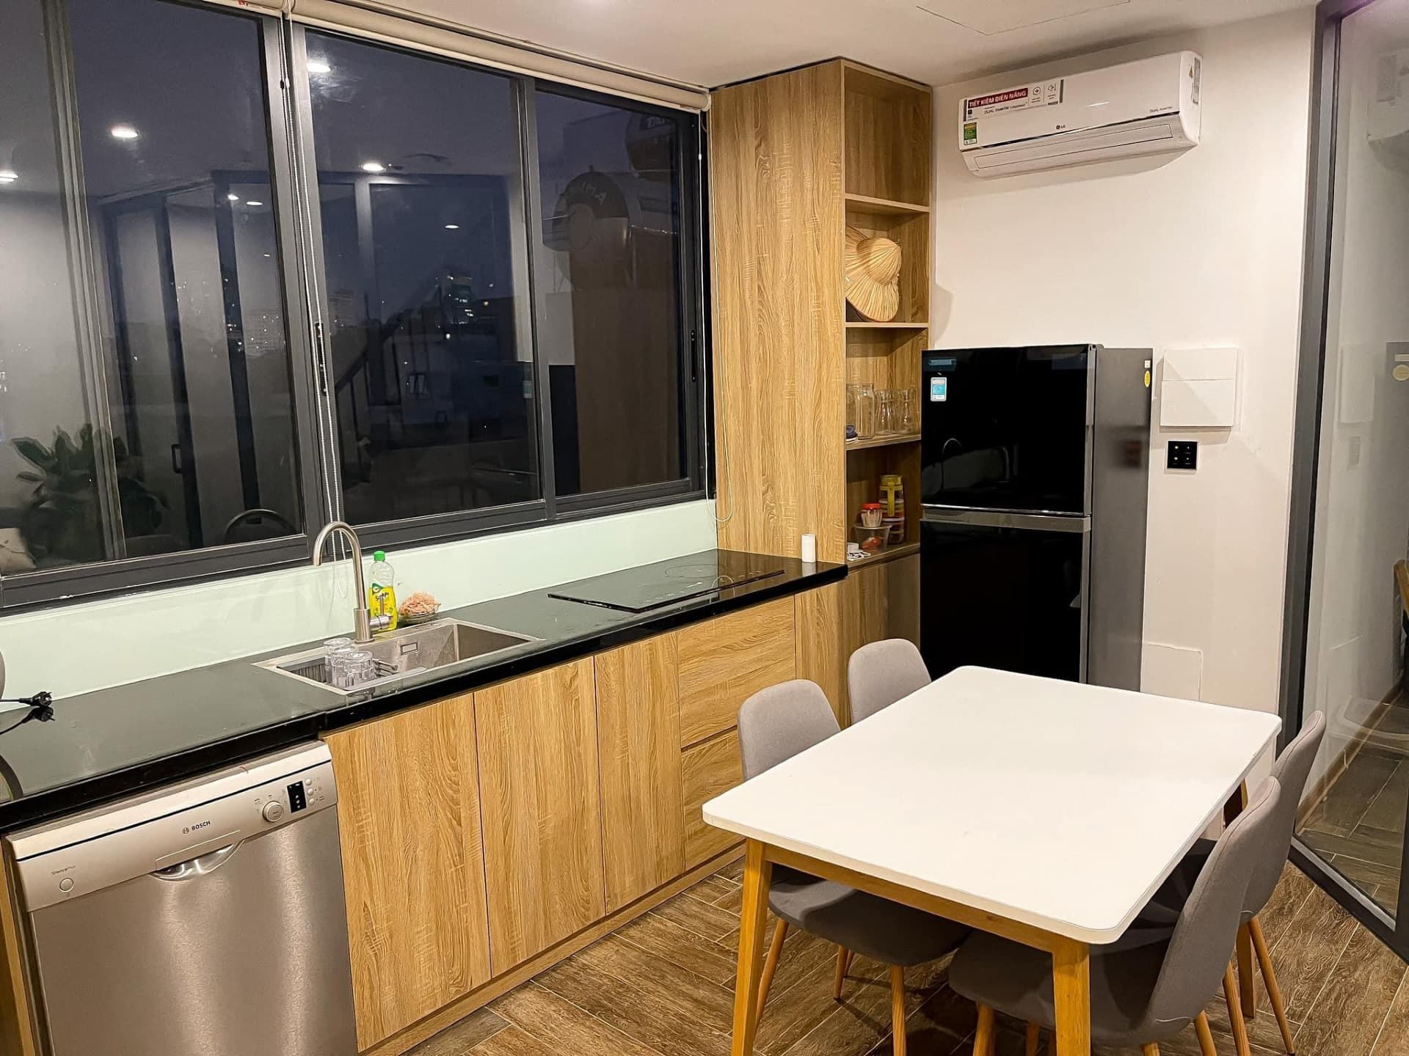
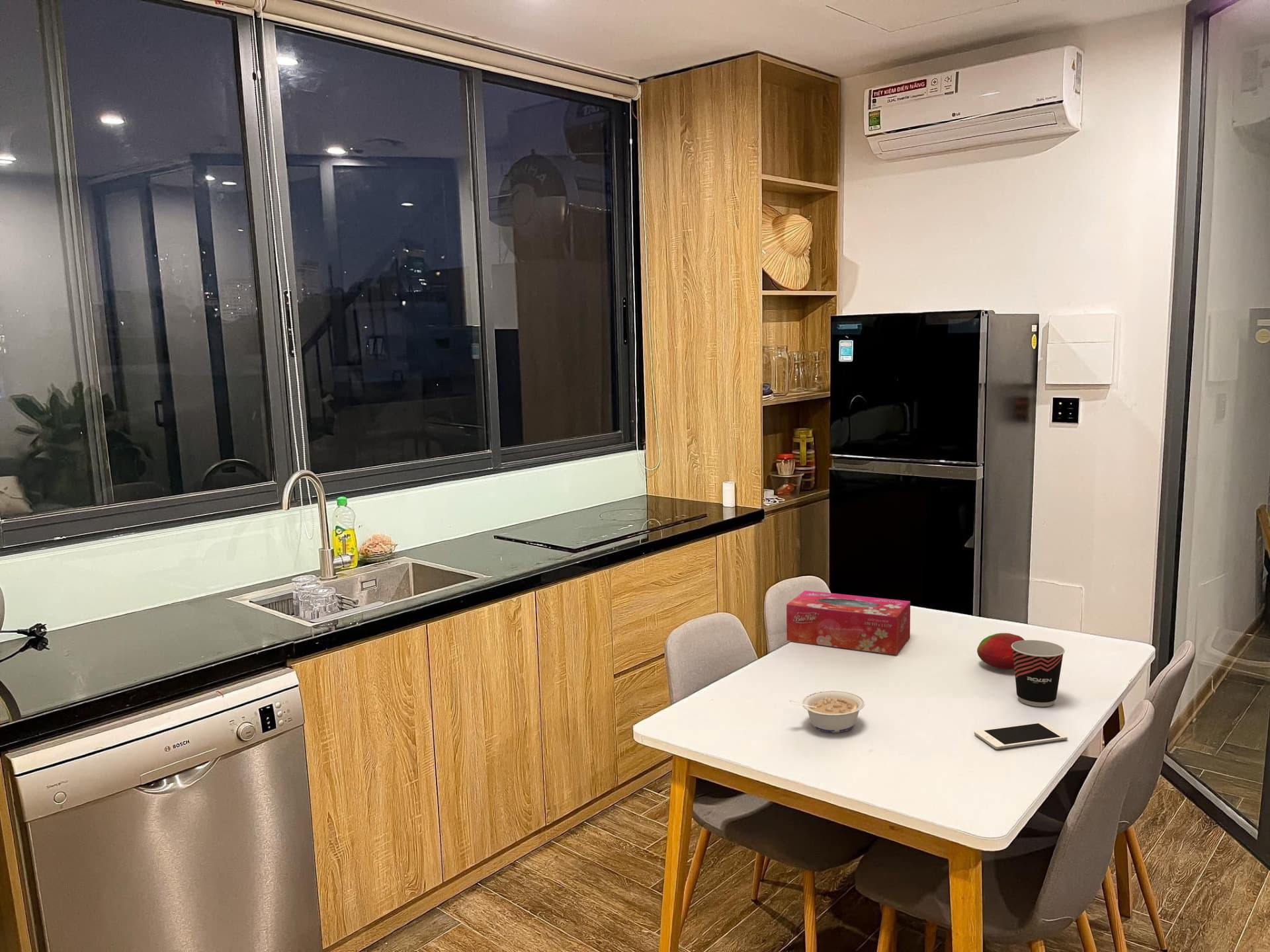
+ fruit [976,633,1025,670]
+ cell phone [974,721,1068,750]
+ legume [789,690,865,733]
+ cup [1011,639,1066,707]
+ tissue box [786,590,911,656]
